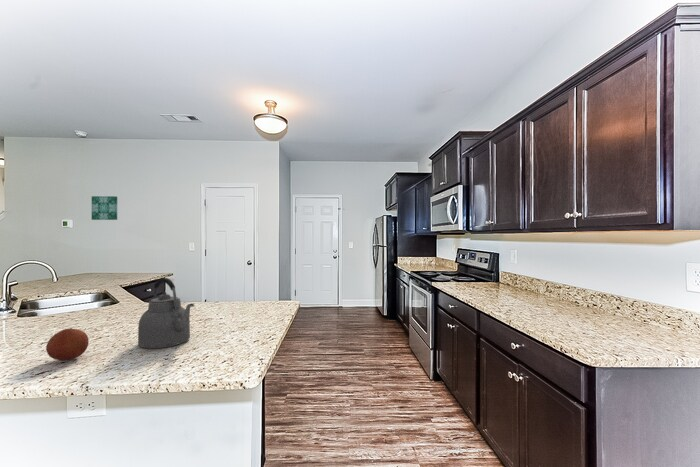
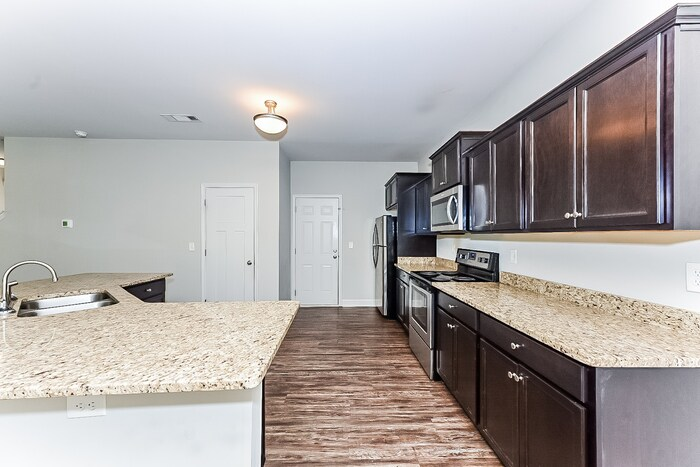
- fruit [45,327,90,361]
- kettle [137,277,196,350]
- wall art [91,195,118,221]
